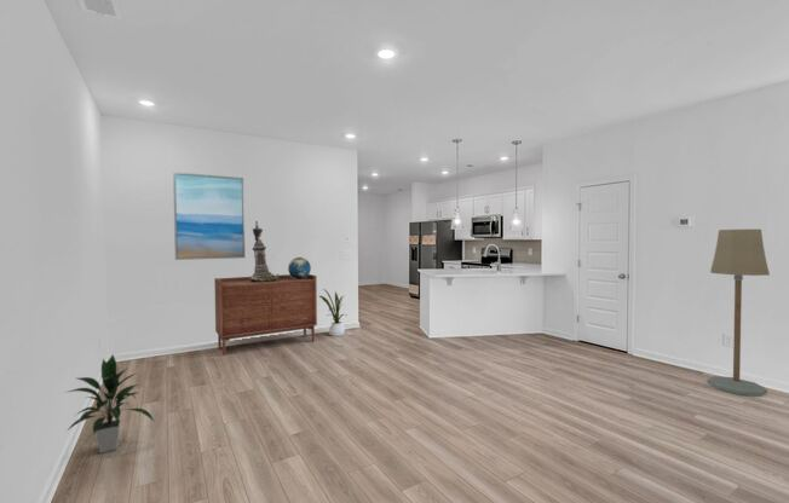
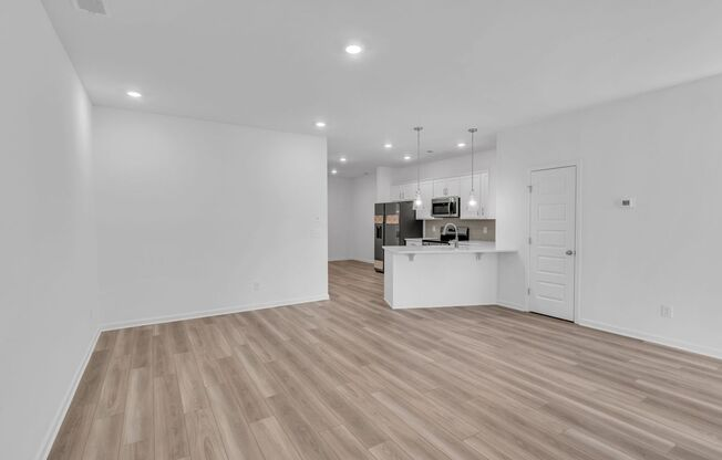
- decorative urn [249,220,280,282]
- indoor plant [63,353,156,455]
- sideboard [213,273,318,357]
- floor lamp [707,229,771,398]
- globe [287,256,312,279]
- wall art [172,172,246,261]
- house plant [318,288,349,337]
